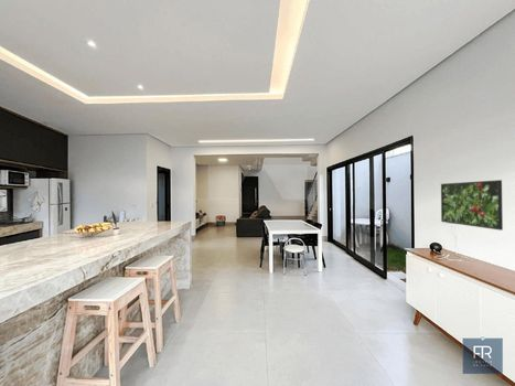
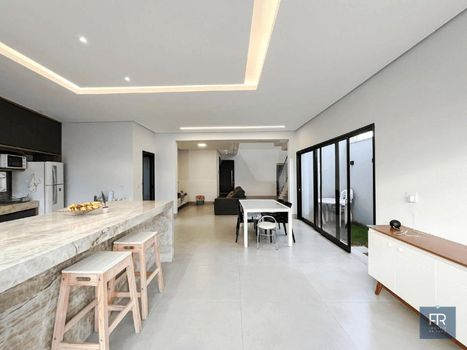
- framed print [440,179,504,232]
